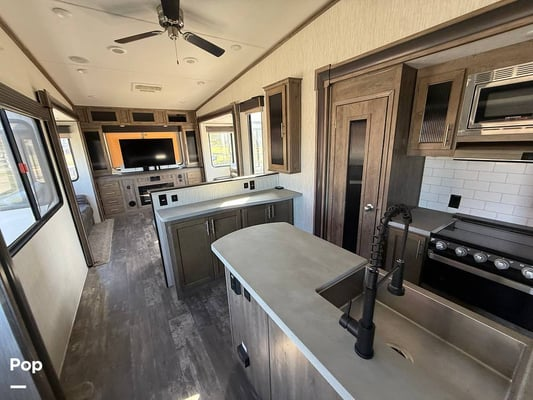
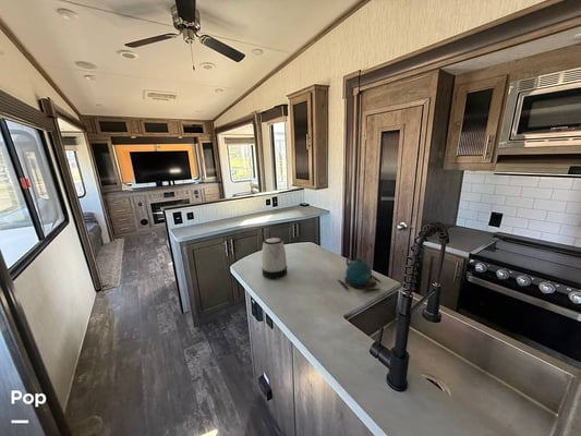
+ teapot [336,255,382,294]
+ kettle [261,237,288,280]
